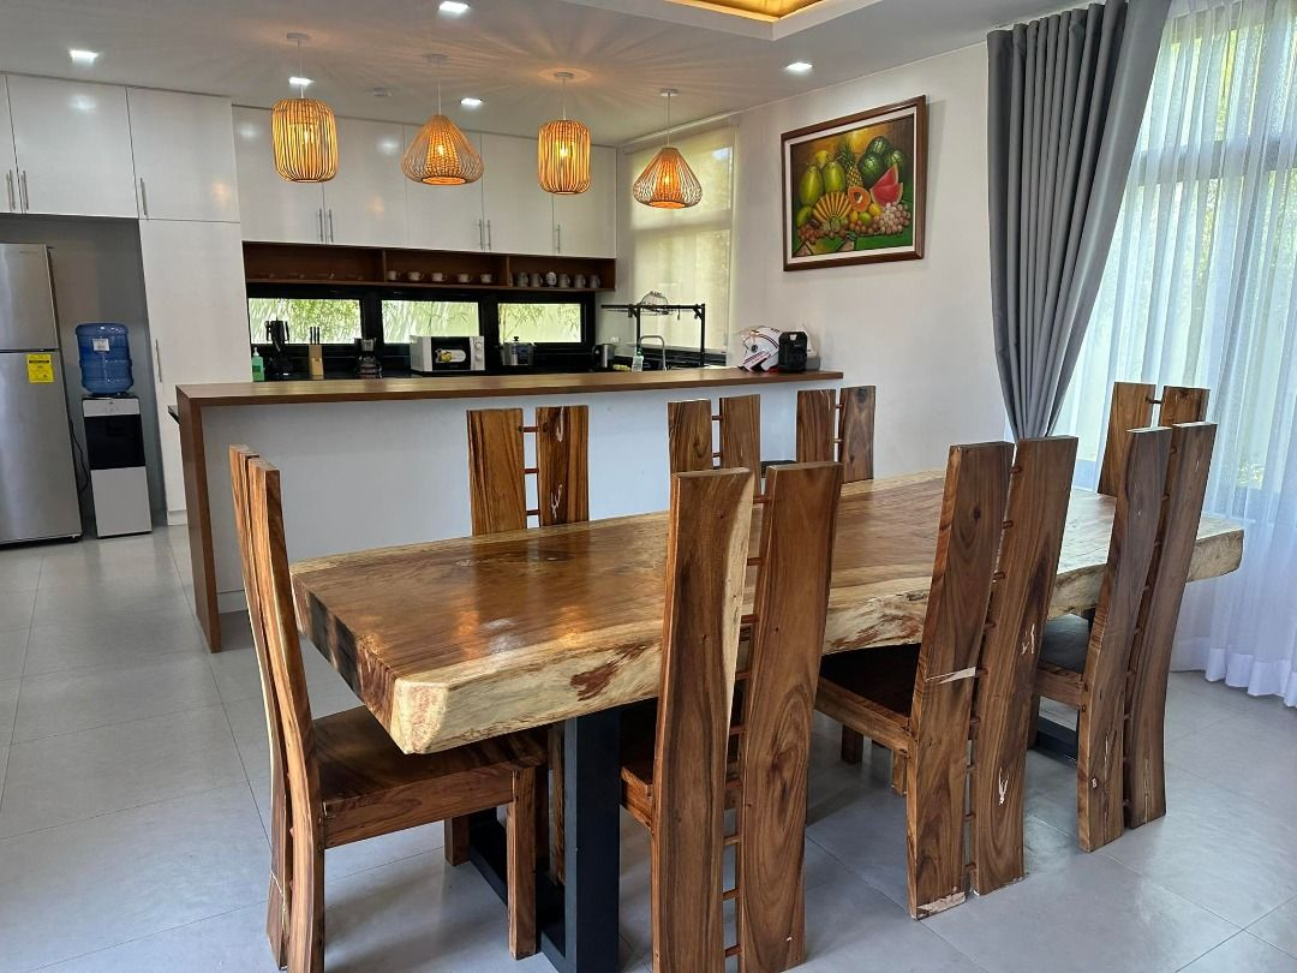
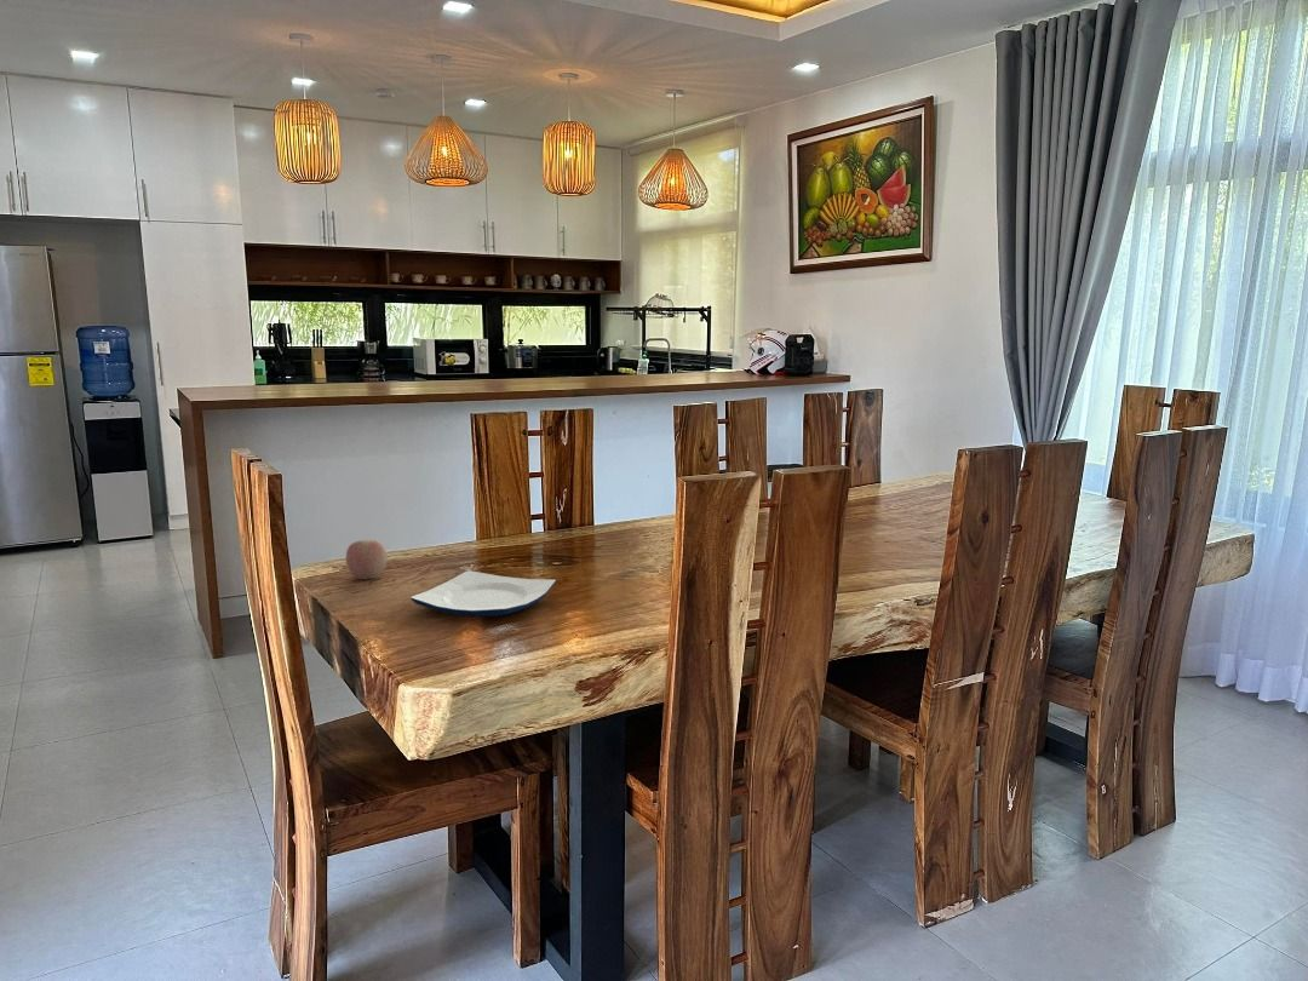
+ apple [345,539,389,580]
+ plate [409,569,557,618]
